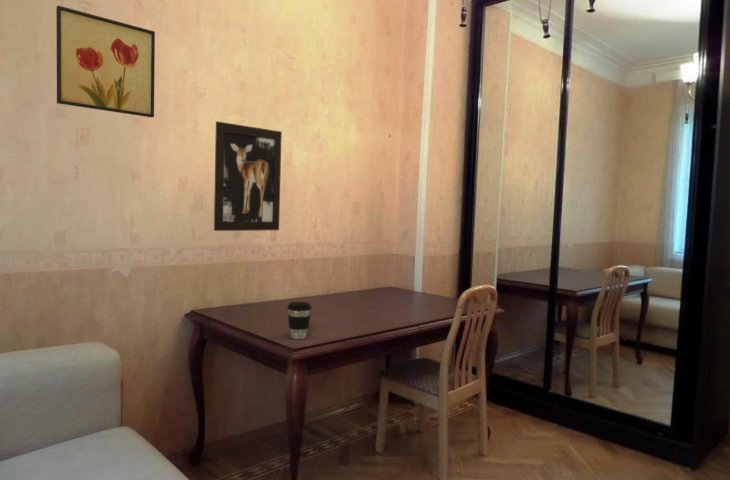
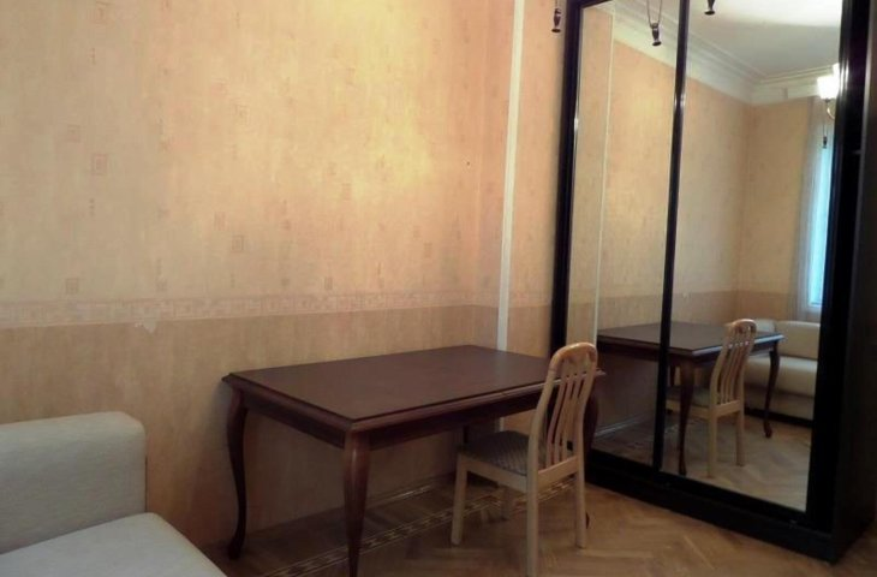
- wall art [213,120,283,232]
- wall art [55,5,156,118]
- coffee cup [286,301,312,340]
